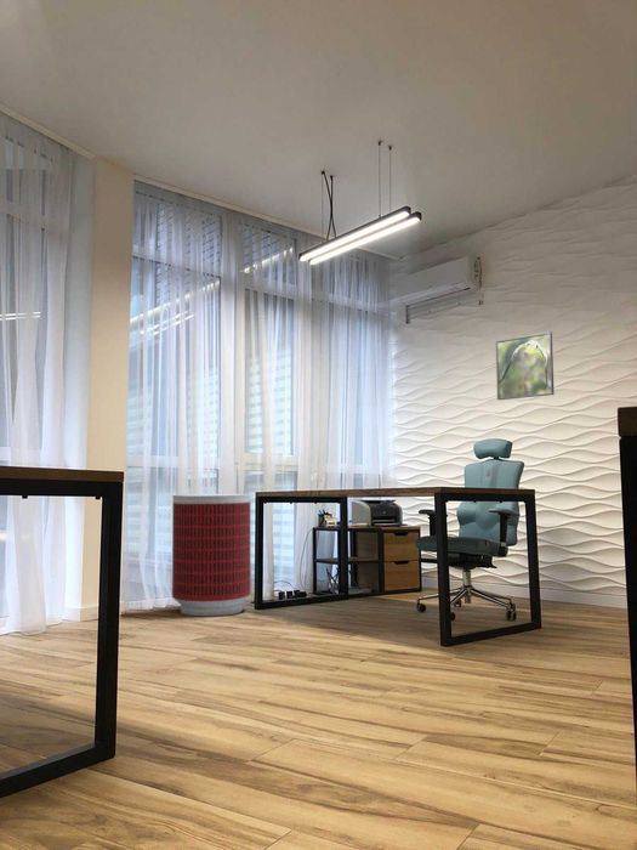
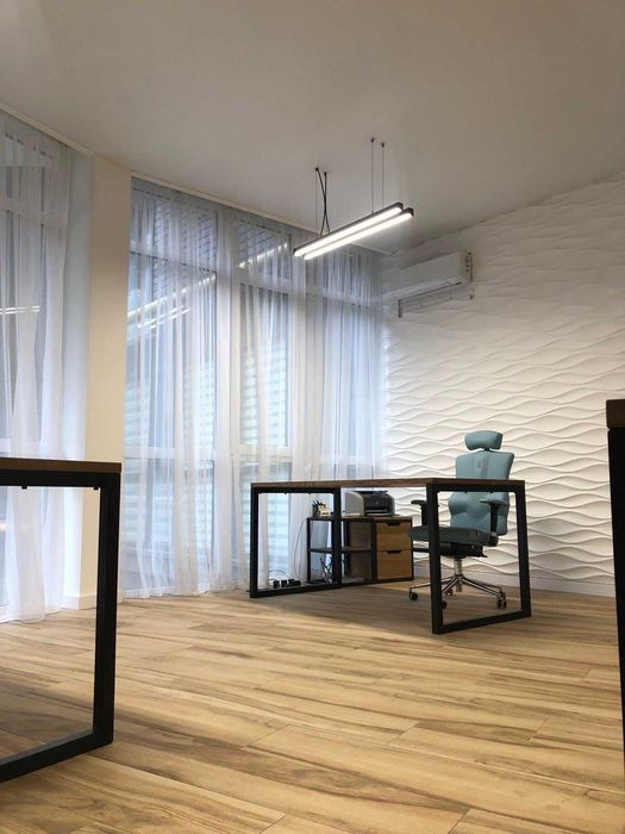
- trash can [171,493,252,617]
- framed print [495,330,556,401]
